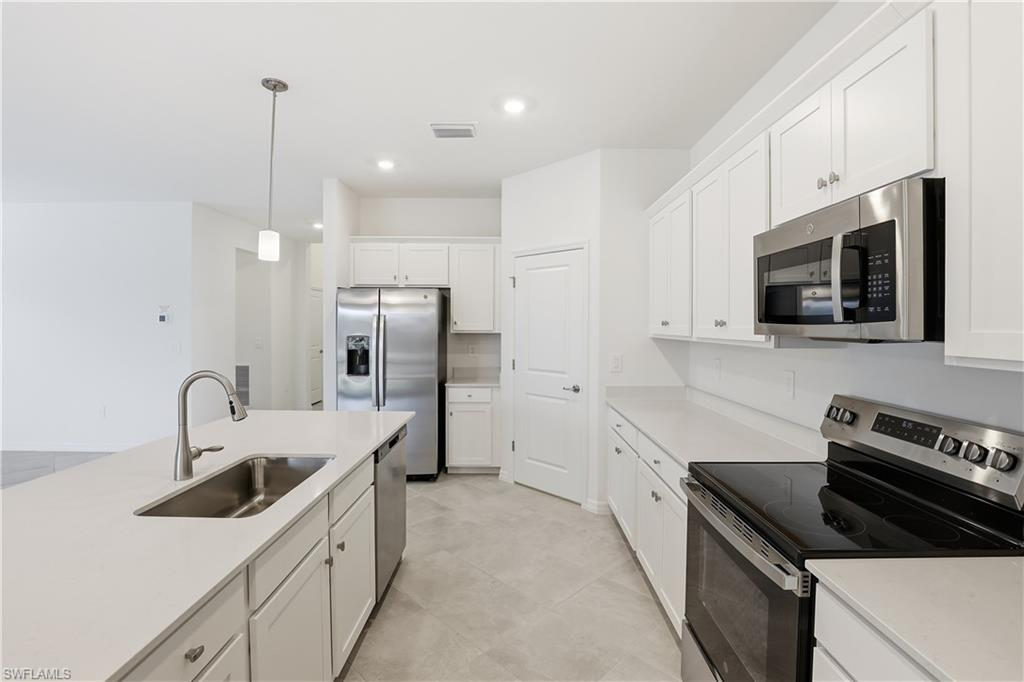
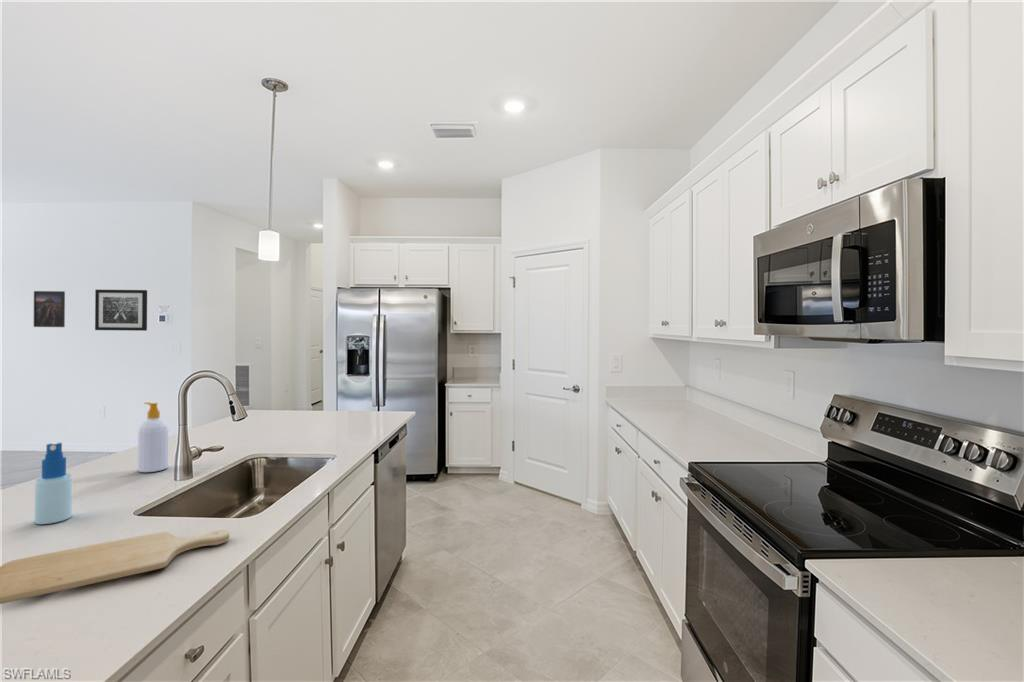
+ chopping board [0,529,230,605]
+ spray bottle [34,442,73,525]
+ wall art [94,289,148,332]
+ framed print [33,290,66,328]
+ soap bottle [137,401,169,473]
